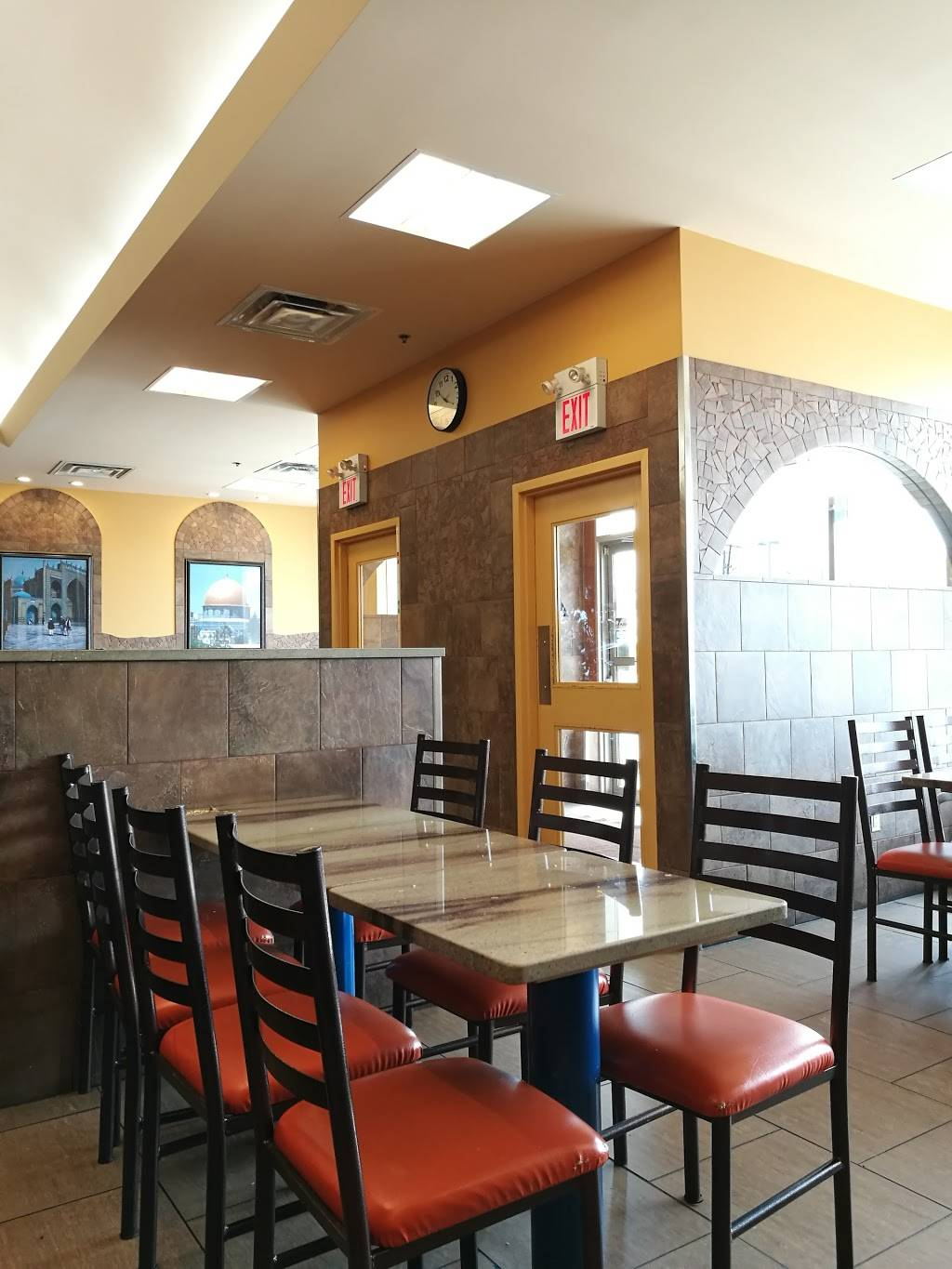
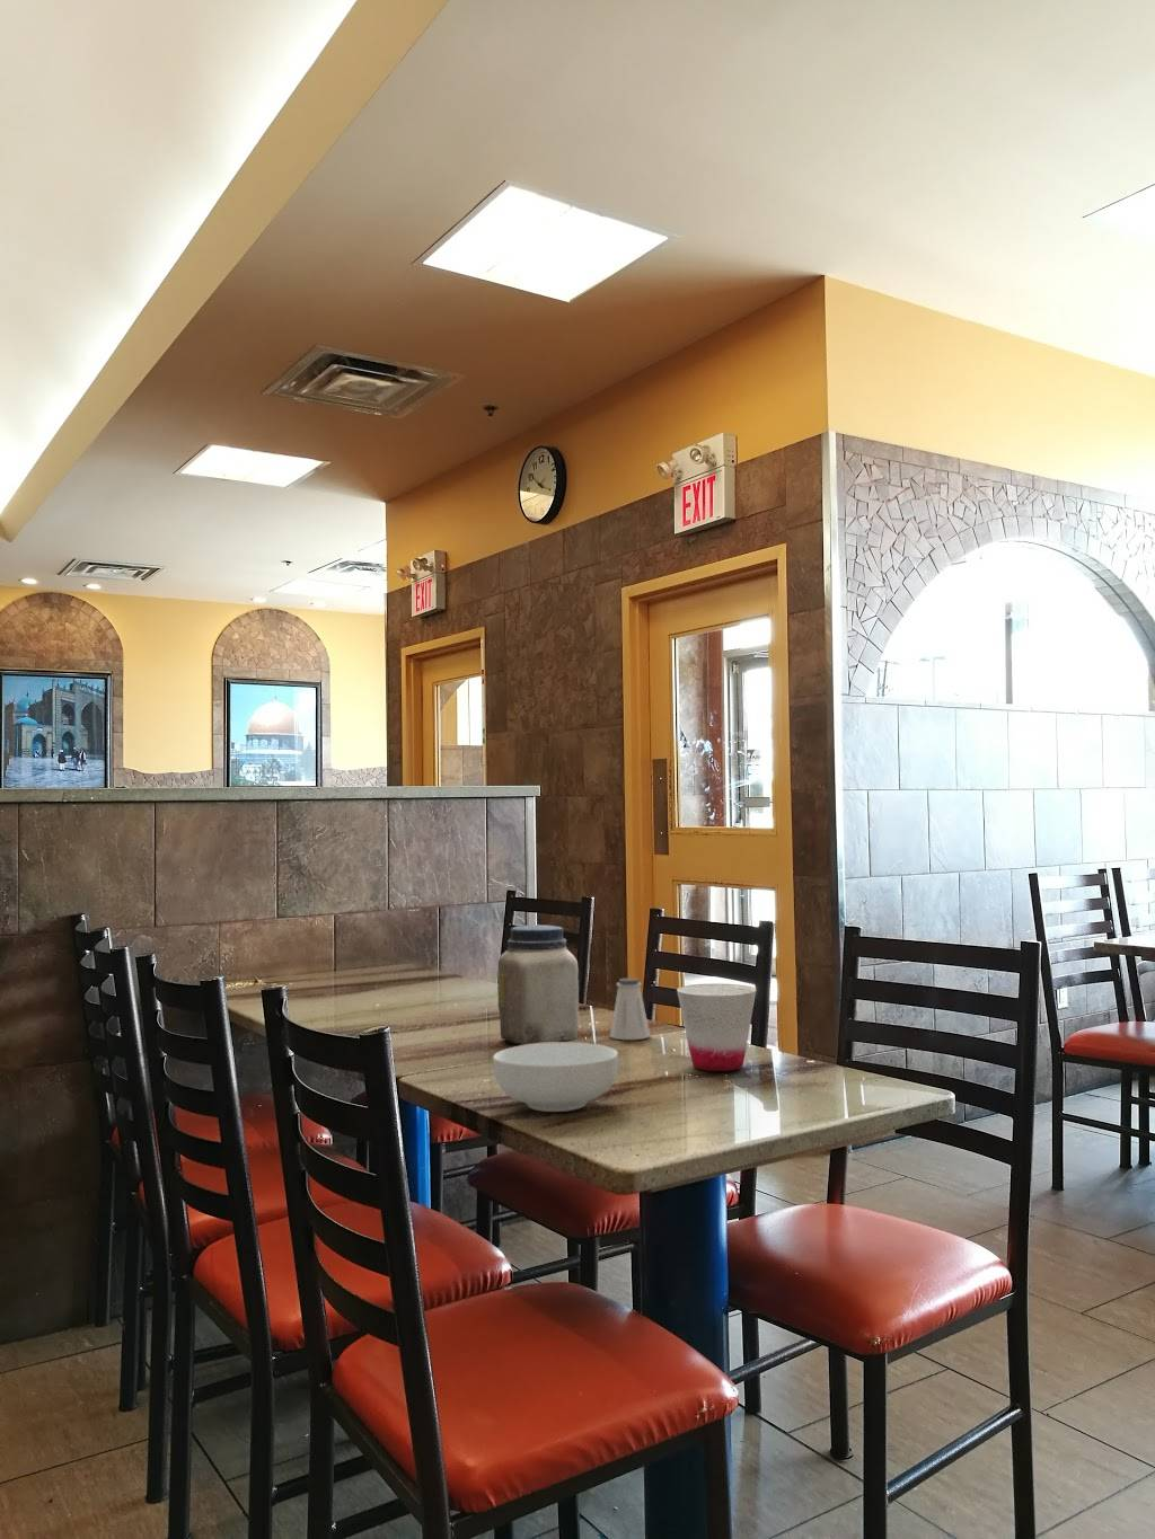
+ cup [676,984,757,1072]
+ cereal bowl [491,1042,619,1113]
+ saltshaker [609,977,650,1041]
+ jar [496,923,580,1047]
